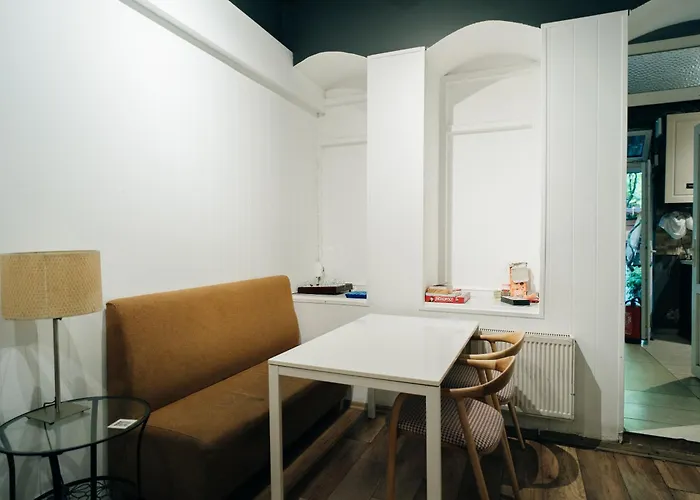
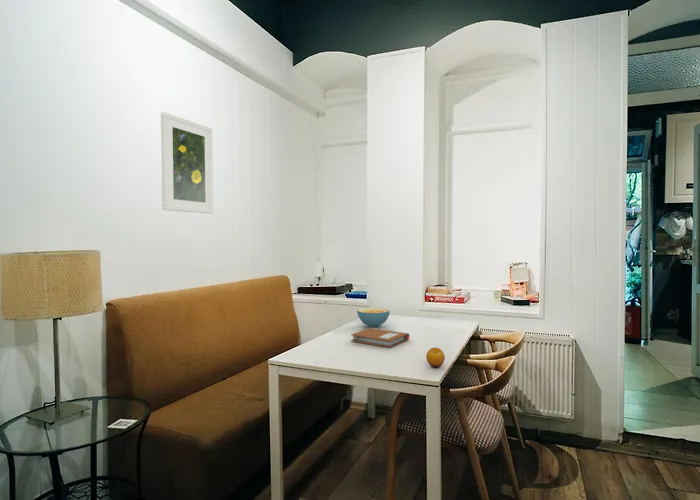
+ fruit [425,347,446,369]
+ notebook [350,327,410,349]
+ cereal bowl [356,307,391,328]
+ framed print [160,111,214,215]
